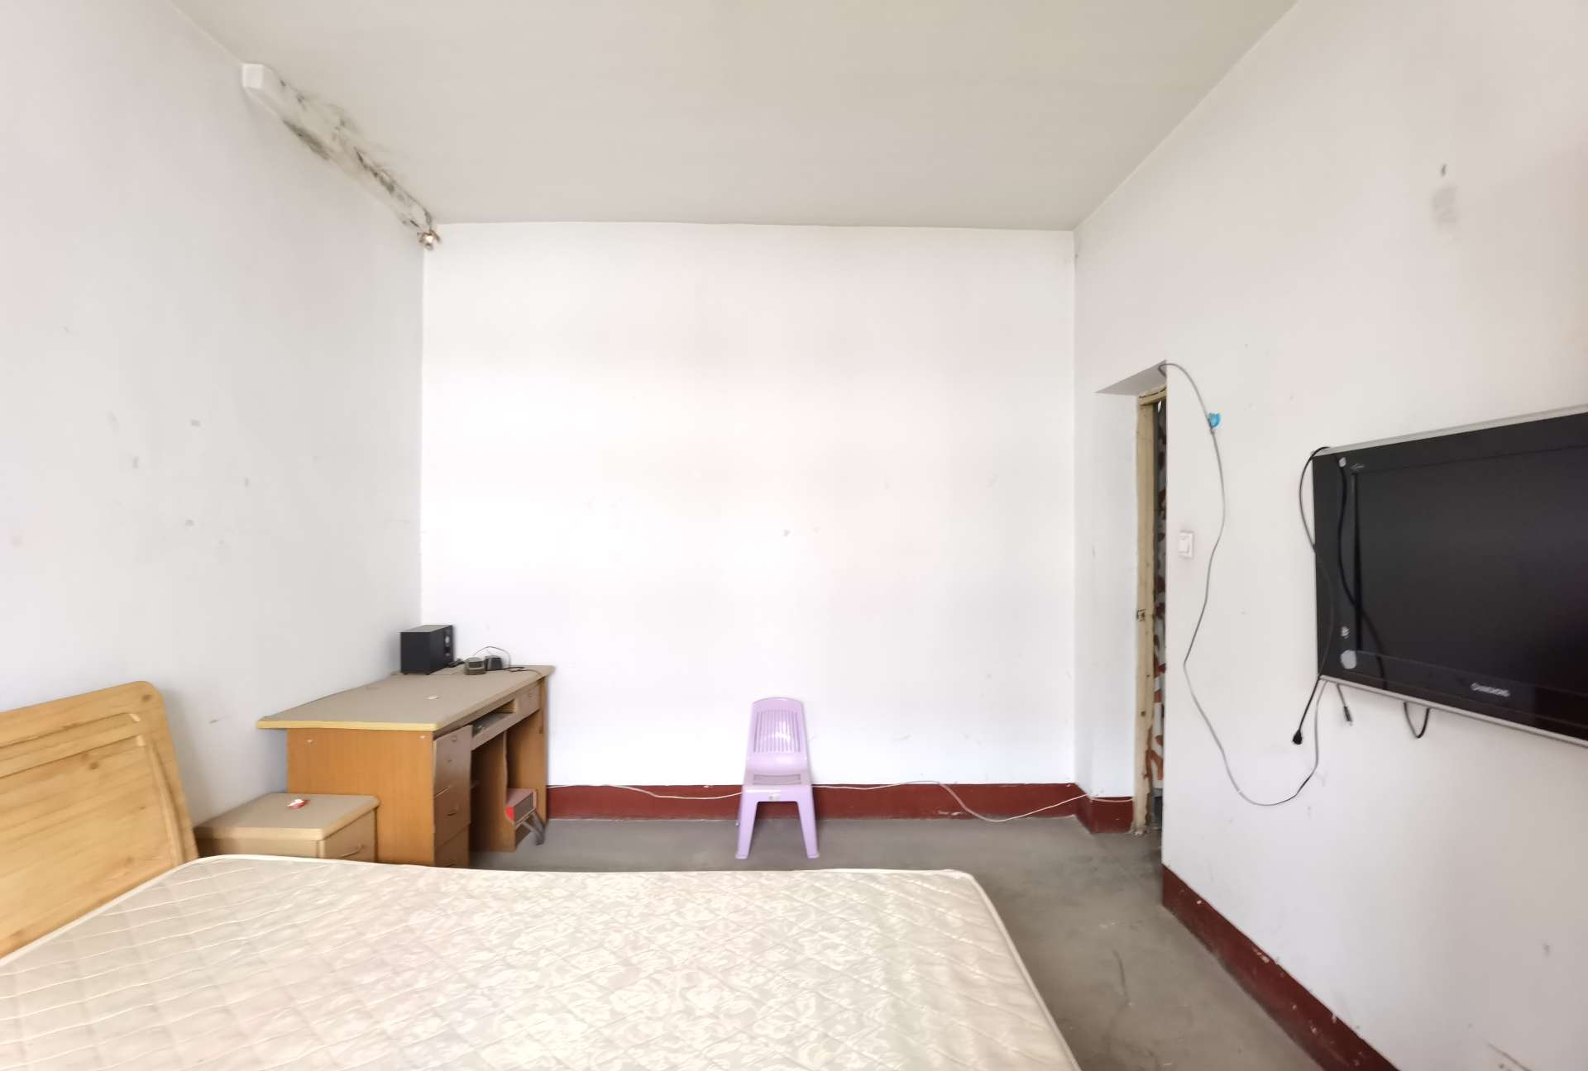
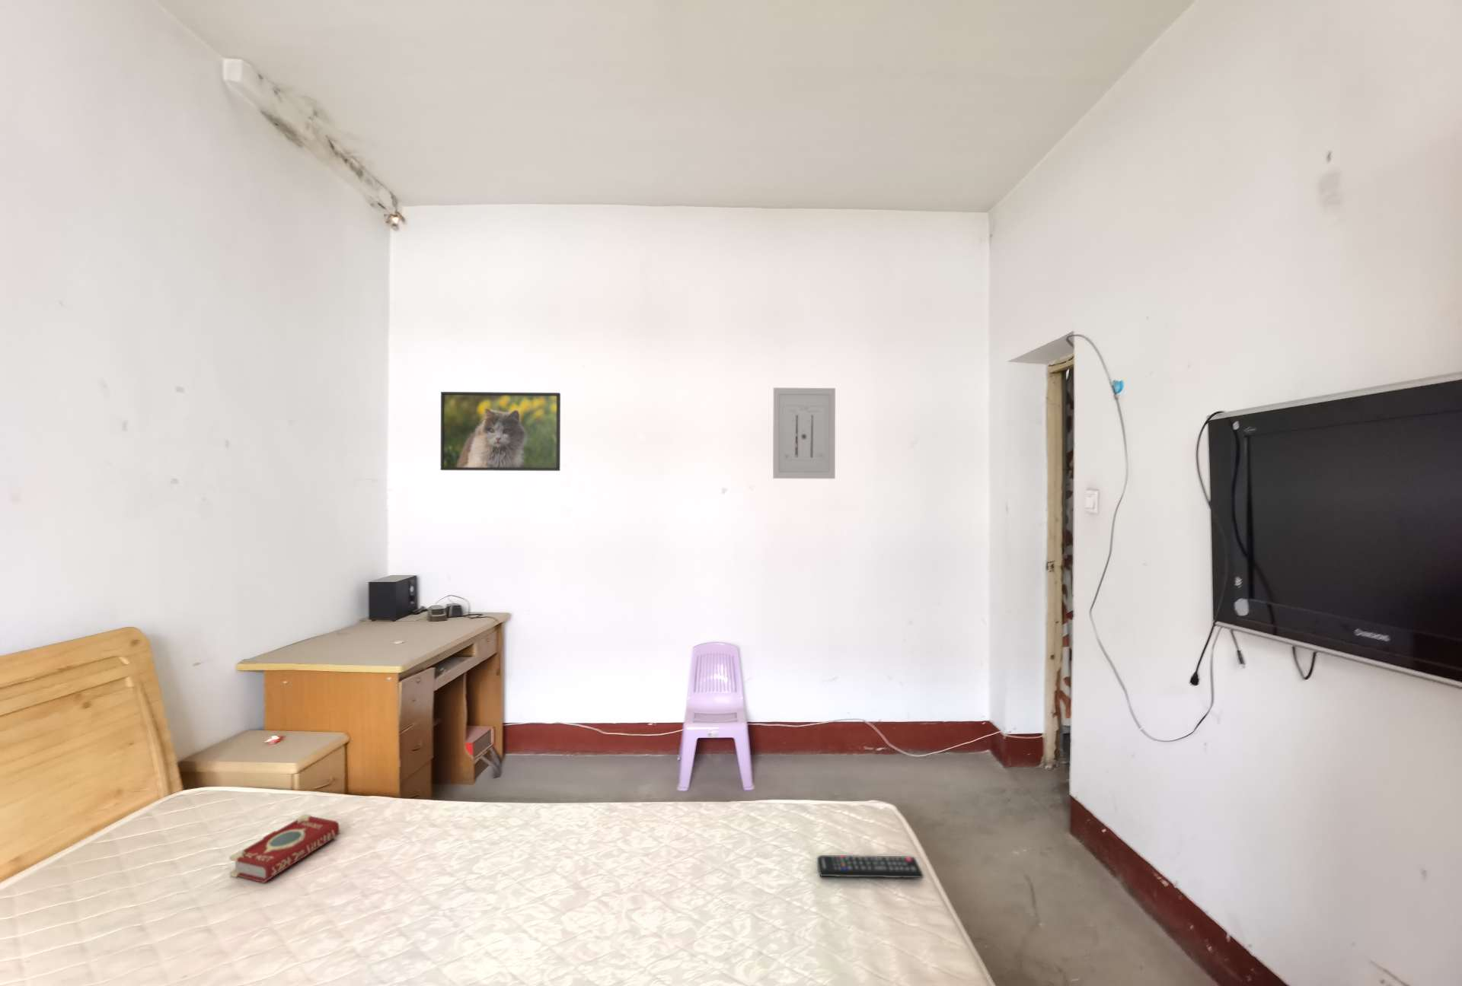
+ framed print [439,391,561,472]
+ remote control [816,854,925,879]
+ wall art [772,387,836,480]
+ book [229,813,340,884]
